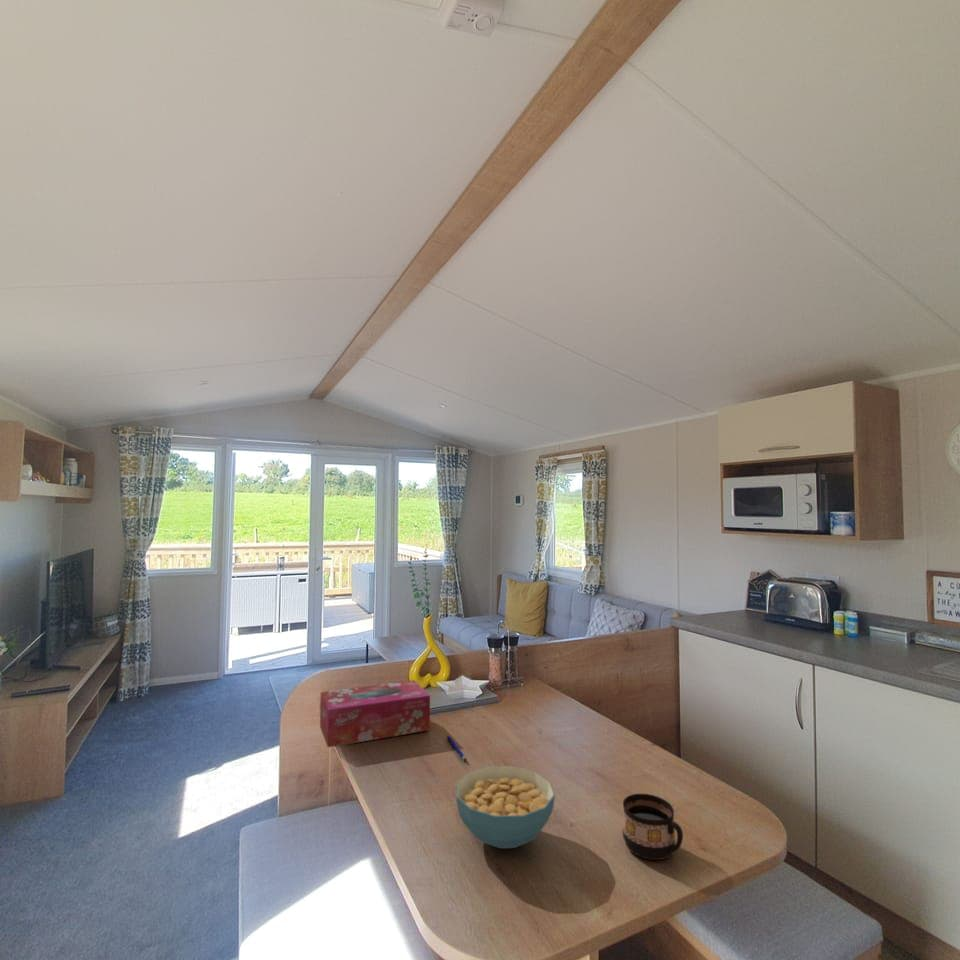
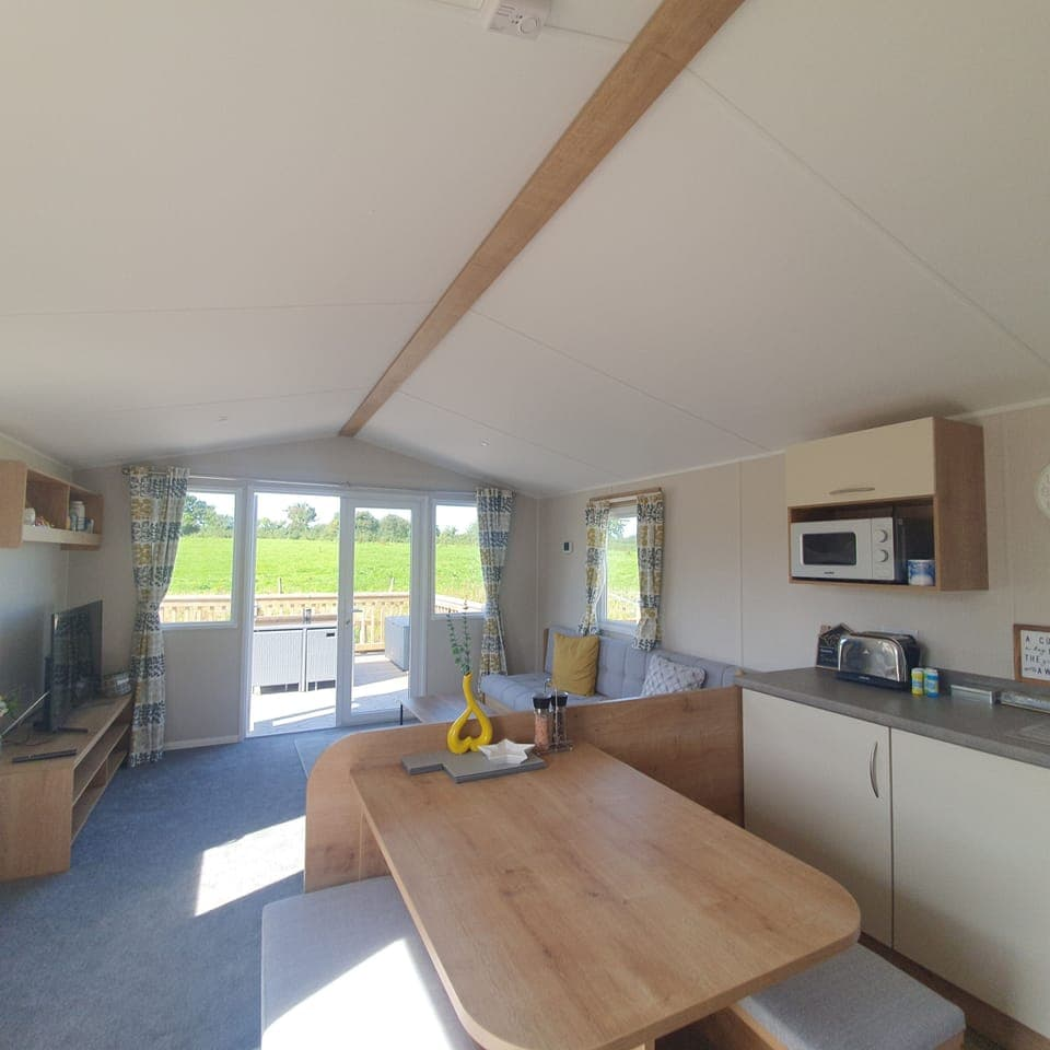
- cup [621,793,684,861]
- tissue box [319,679,431,748]
- cereal bowl [455,765,556,849]
- pen [446,734,468,762]
